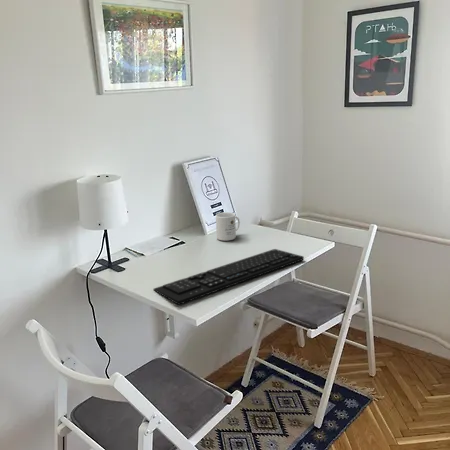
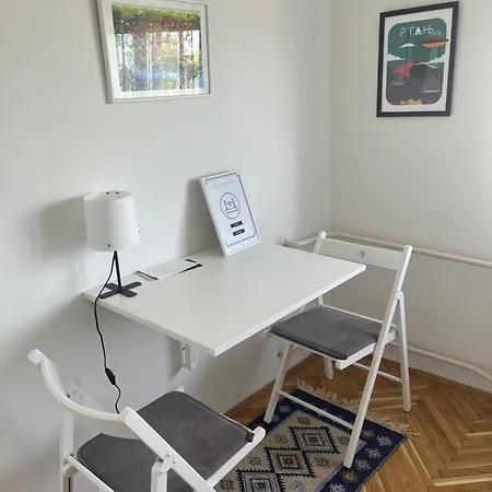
- mug [215,211,241,242]
- keyboard [152,248,305,306]
